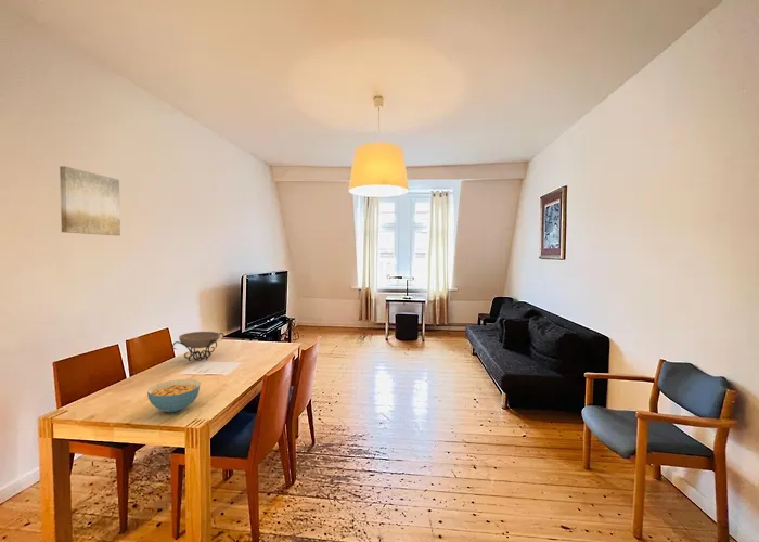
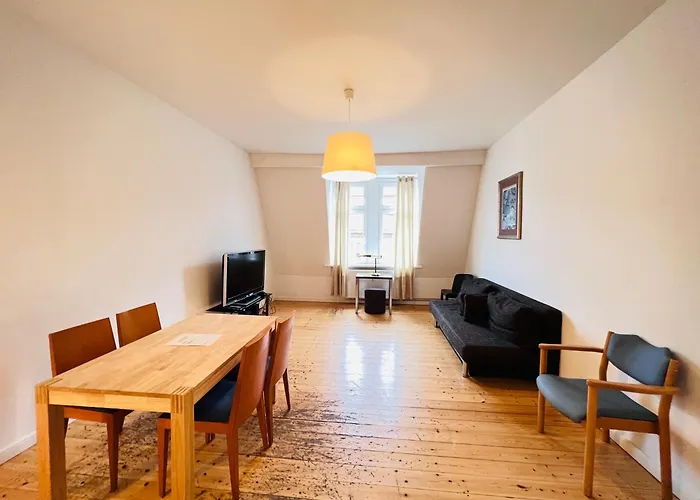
- wall art [59,165,121,236]
- decorative bowl [171,331,226,362]
- cereal bowl [146,378,201,413]
